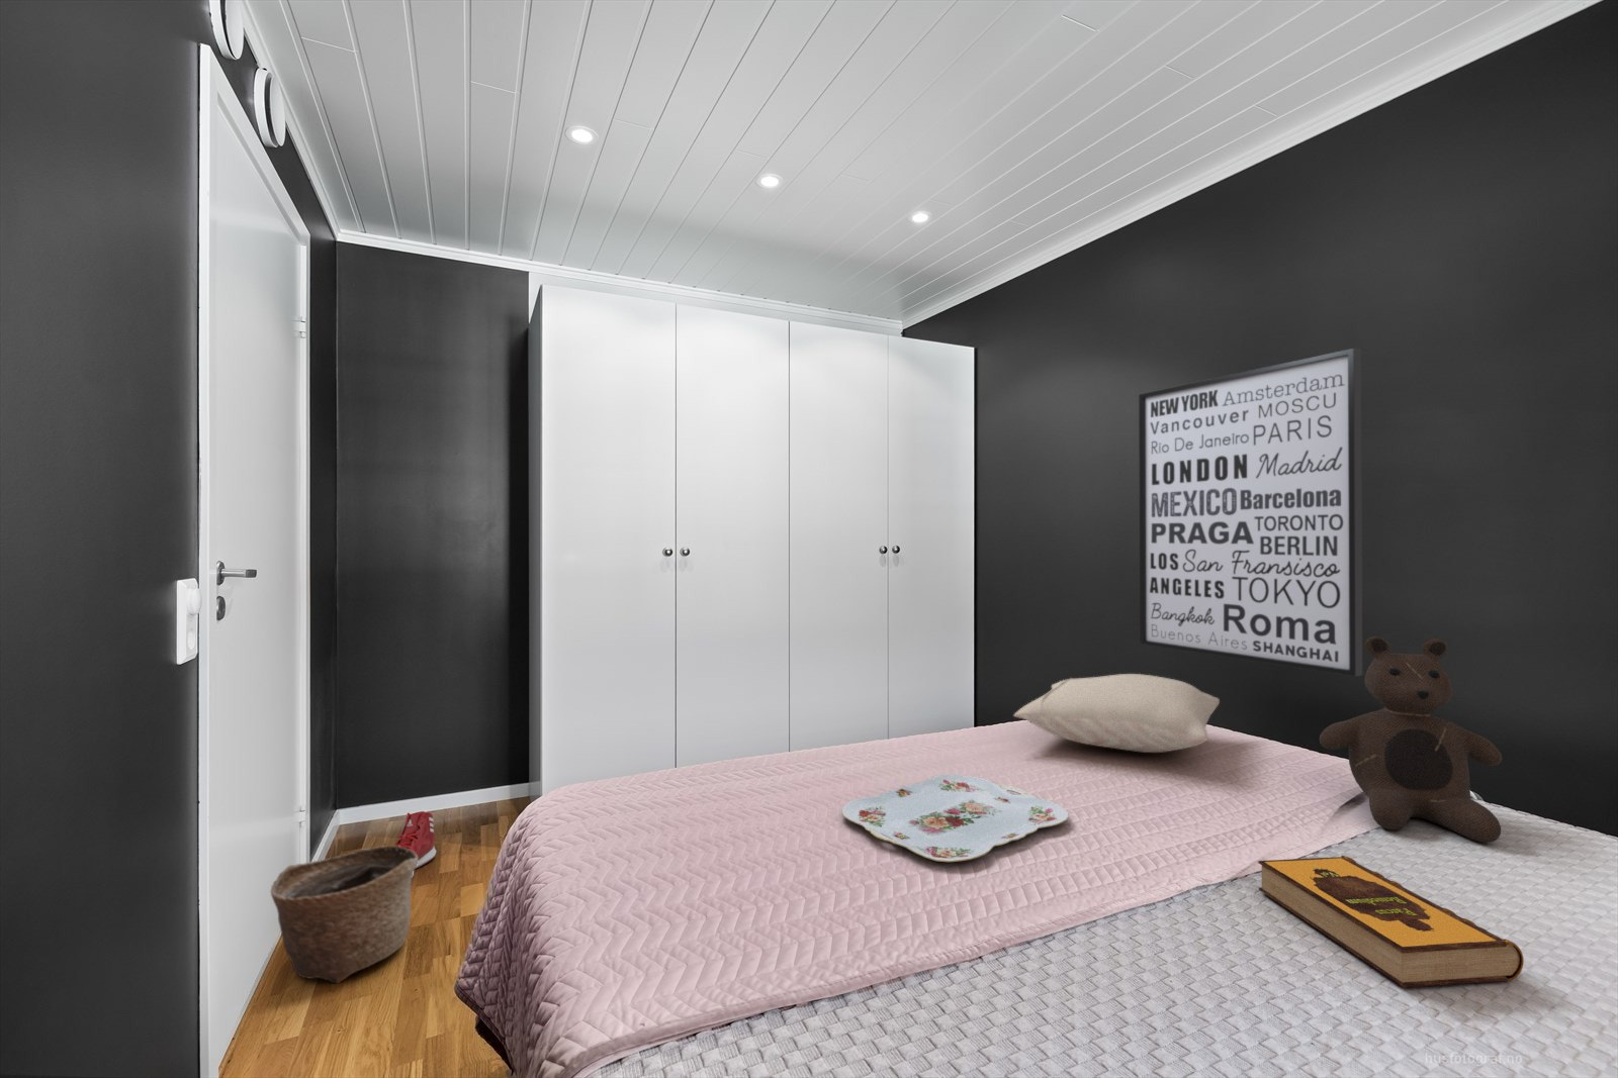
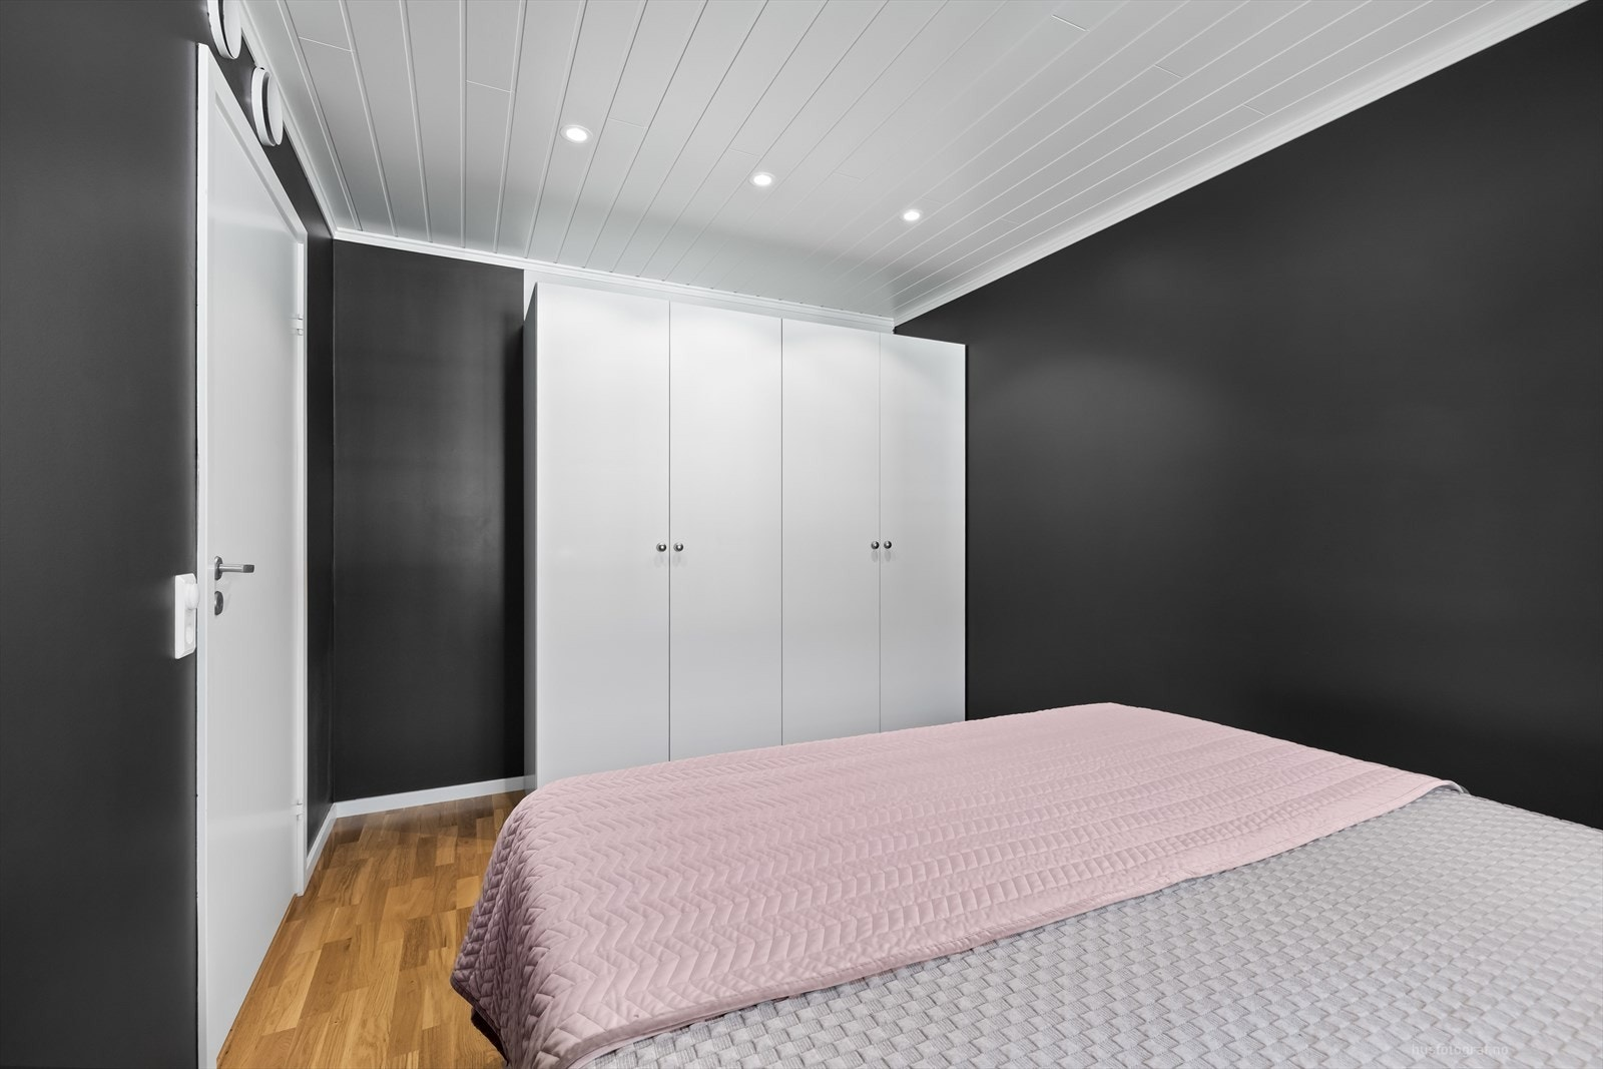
- wall art [1138,348,1363,677]
- sneaker [395,810,437,879]
- basket [270,845,418,985]
- pillow [1012,673,1221,753]
- teddy bear [1318,635,1502,843]
- hardback book [1257,854,1525,988]
- serving tray [842,772,1069,863]
